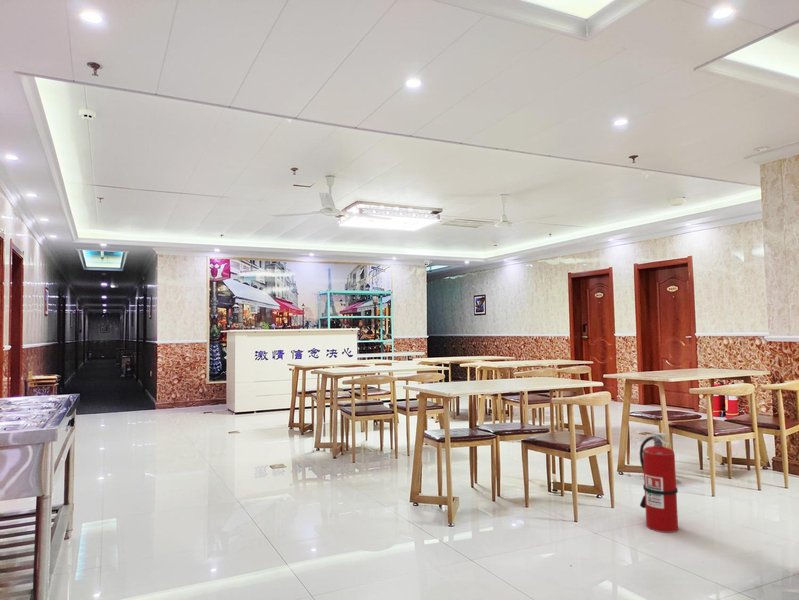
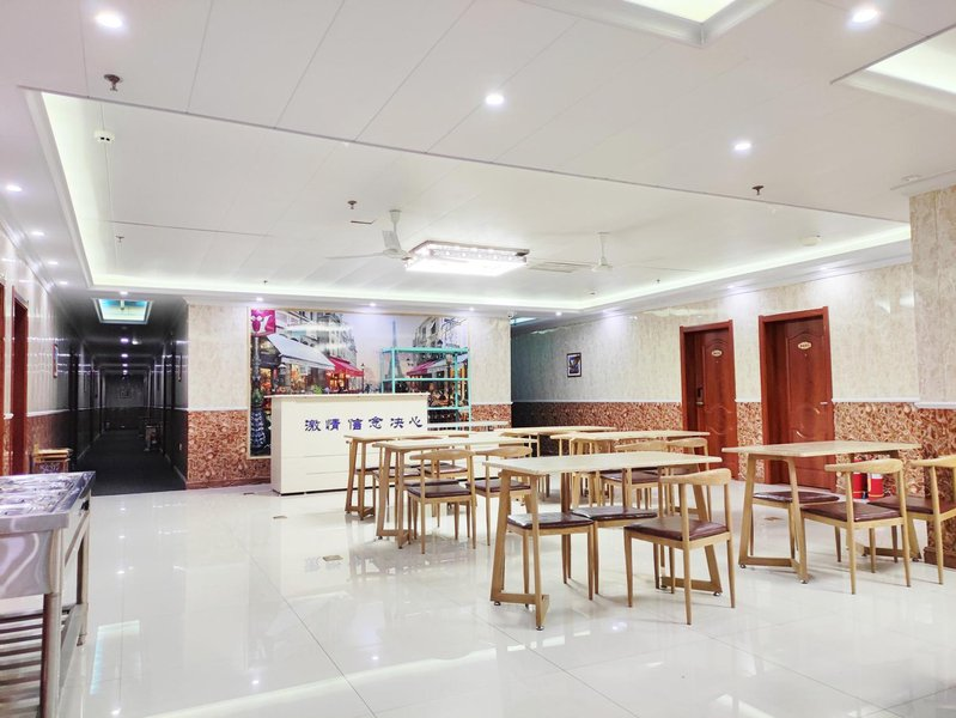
- fire extinguisher [639,431,679,534]
